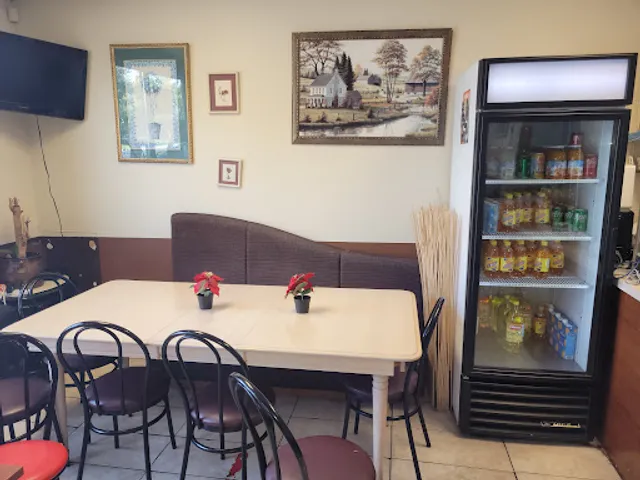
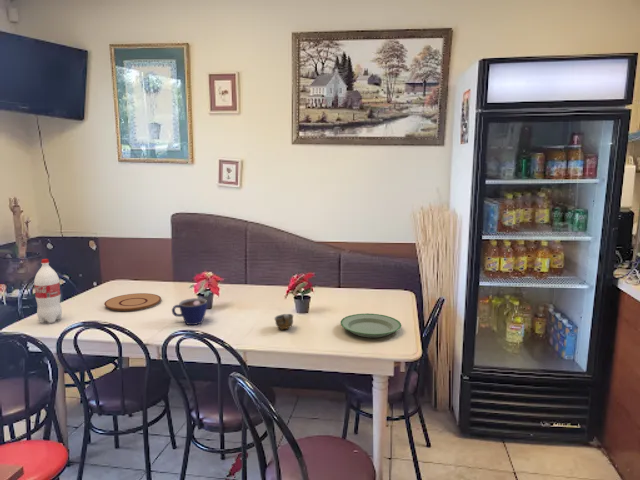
+ bottle [33,258,63,324]
+ cup [273,313,294,331]
+ cup [171,297,208,326]
+ plate [103,292,162,312]
+ plate [340,312,403,339]
